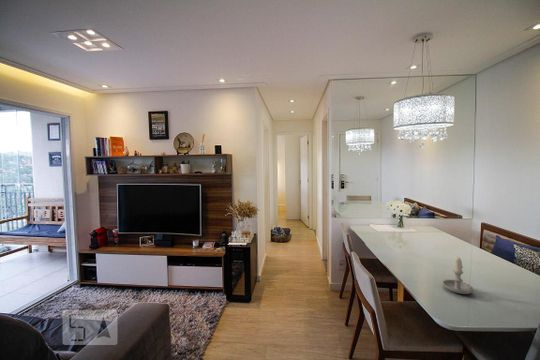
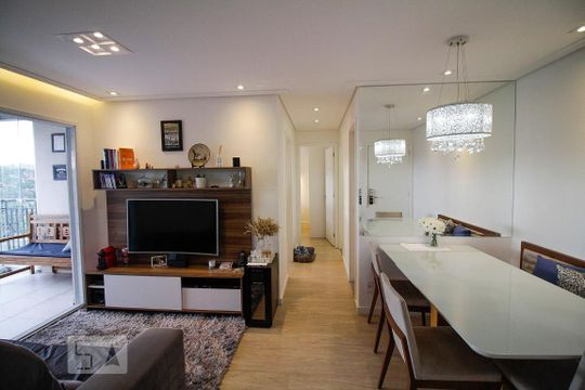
- candle [442,256,474,295]
